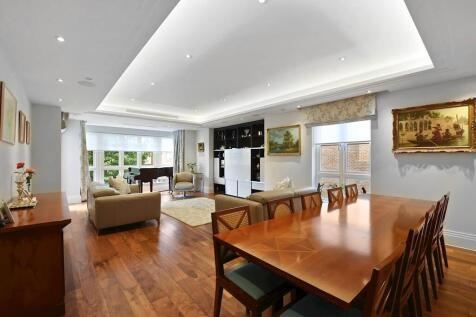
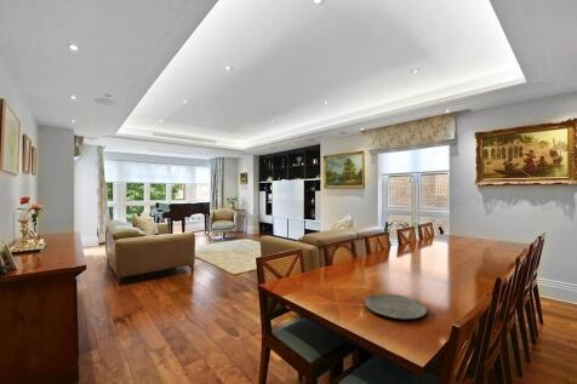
+ plate [364,293,428,320]
